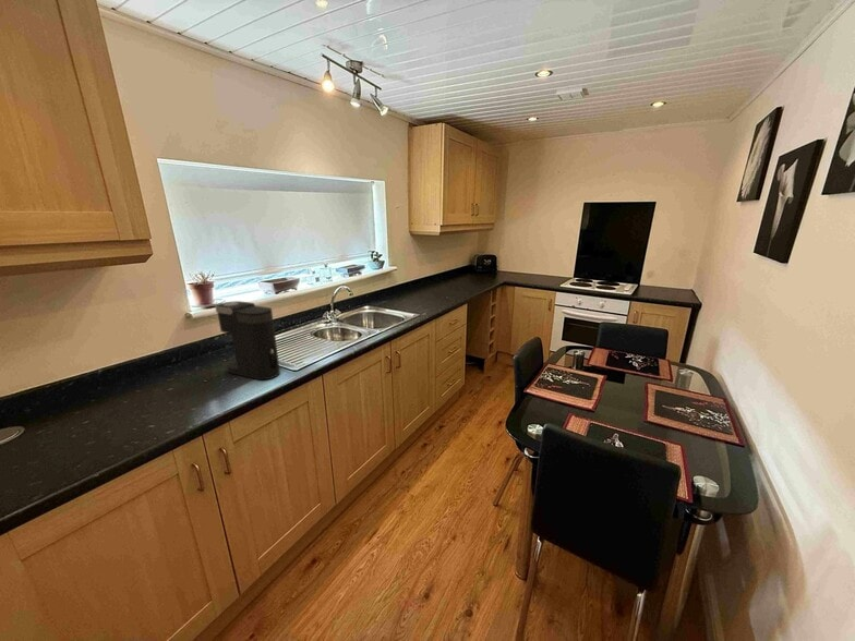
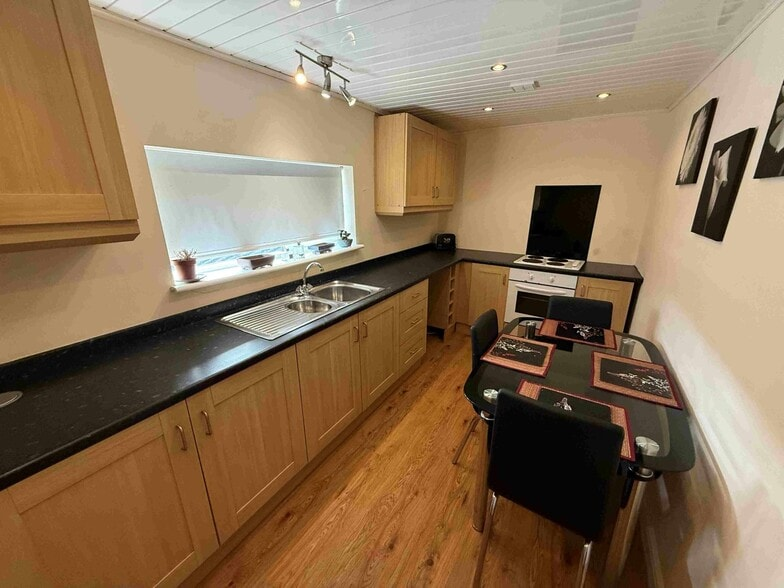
- coffee maker [214,300,281,382]
